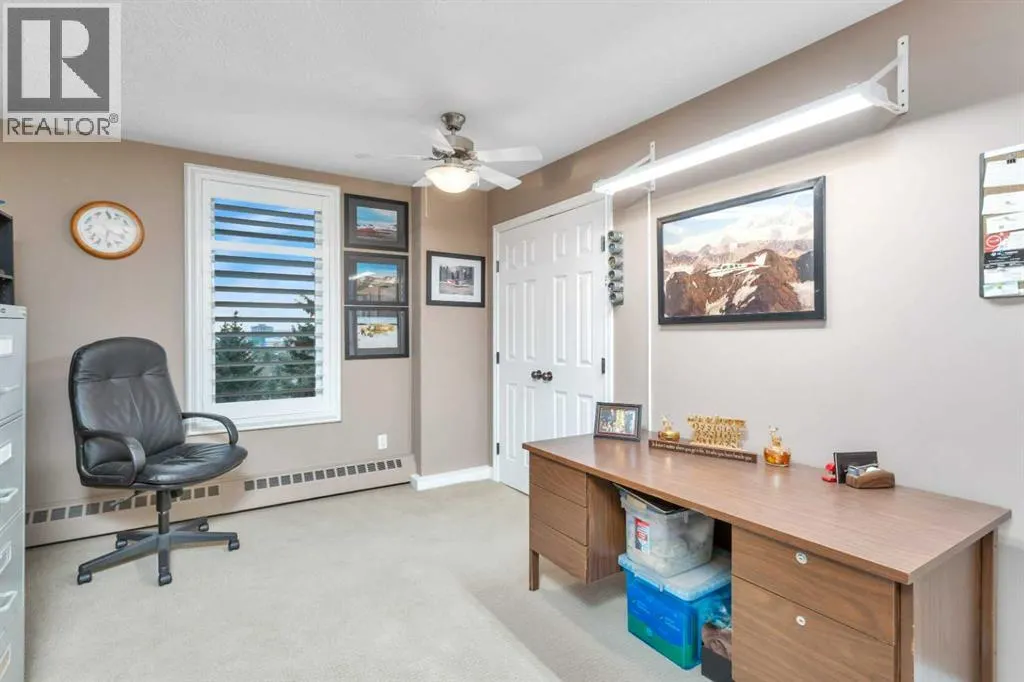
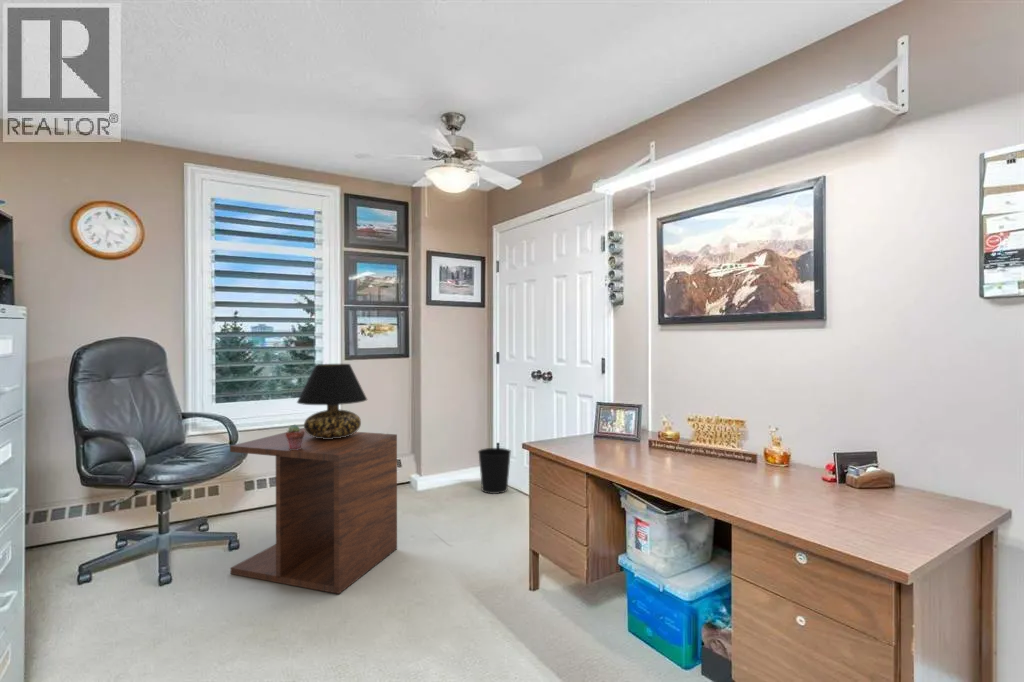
+ table lamp [296,363,368,439]
+ wastebasket [477,447,512,495]
+ side table [229,427,398,595]
+ potted succulent [284,423,305,450]
